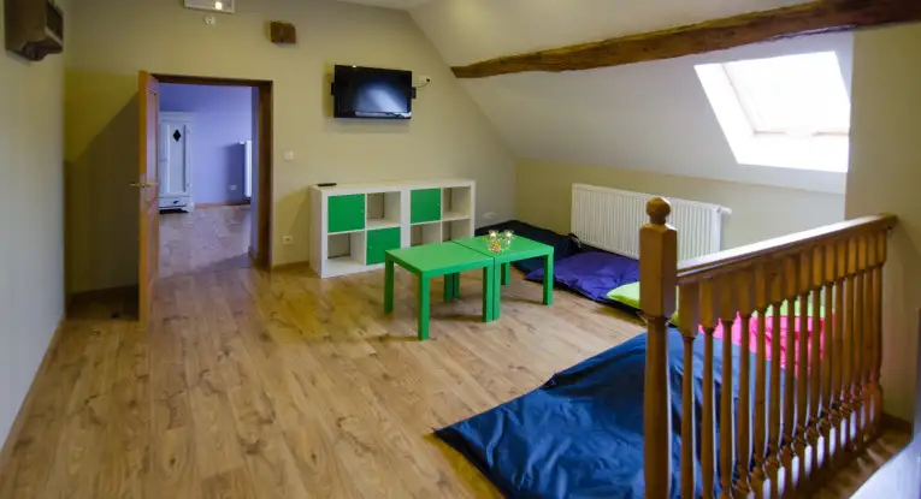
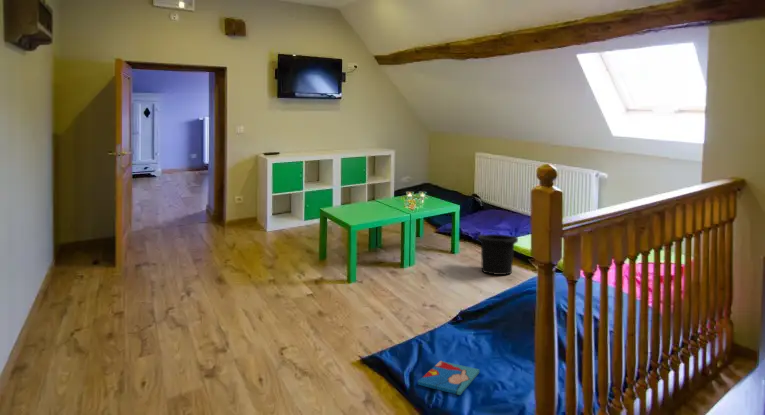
+ book [417,360,480,396]
+ trash can [477,233,519,276]
